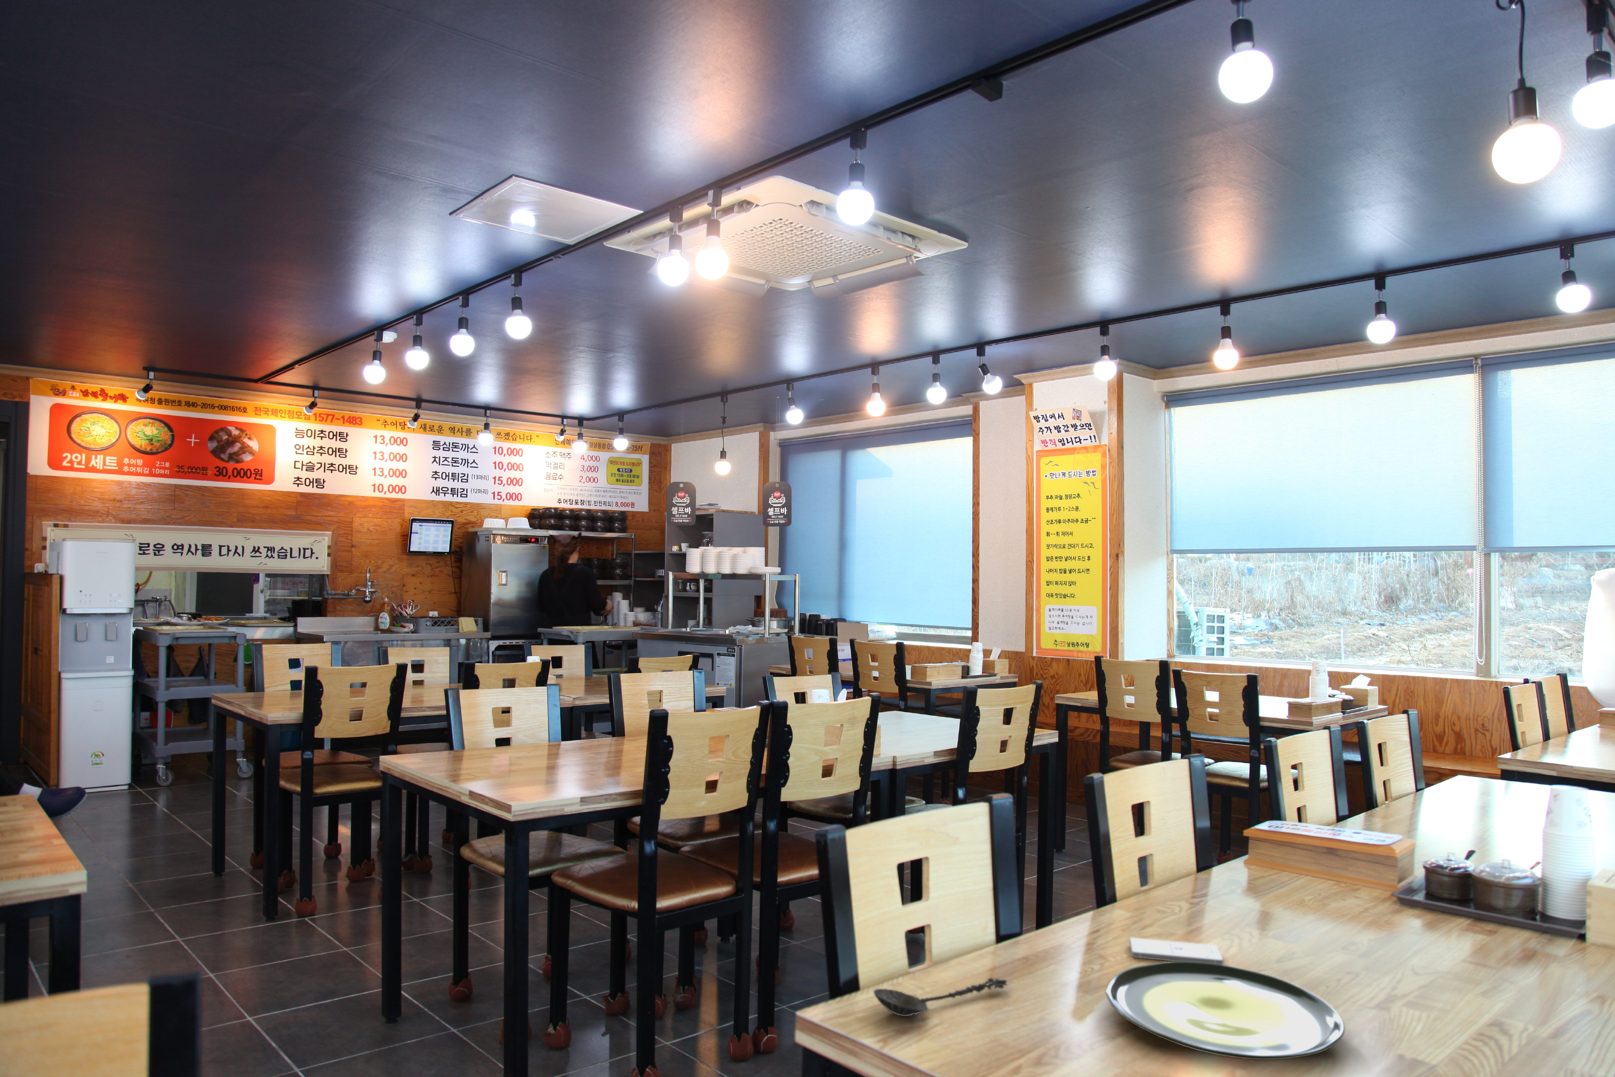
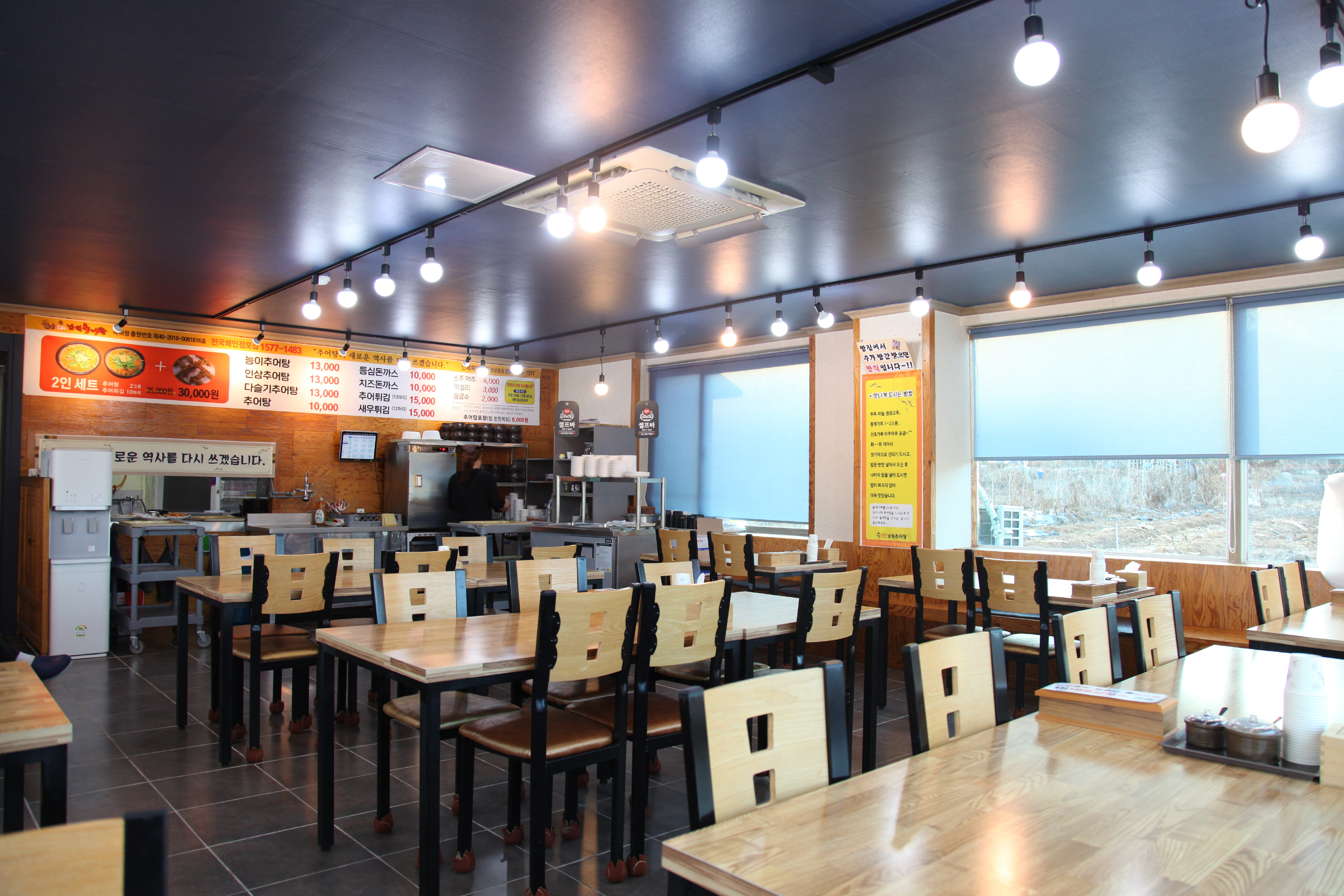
- smartphone [1130,938,1223,964]
- spoon [872,977,1008,1017]
- plate [1106,962,1345,1060]
